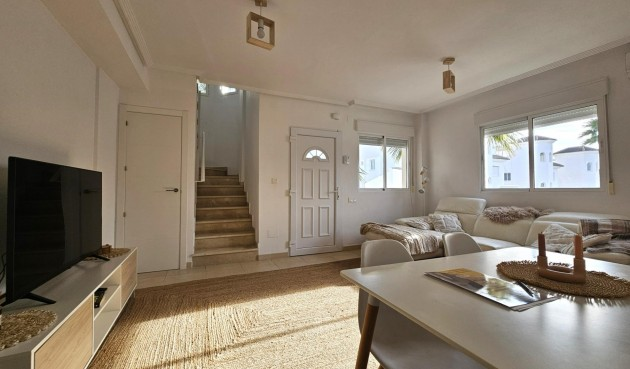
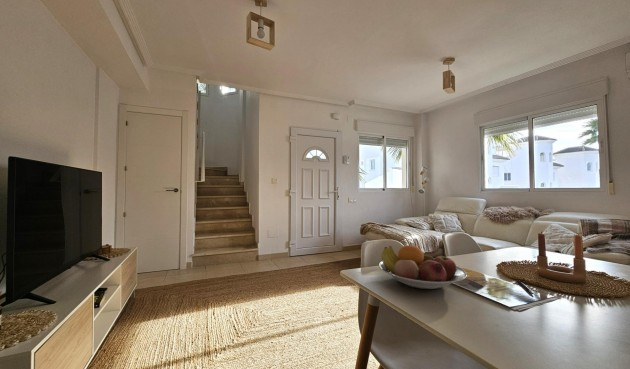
+ fruit bowl [378,244,468,290]
